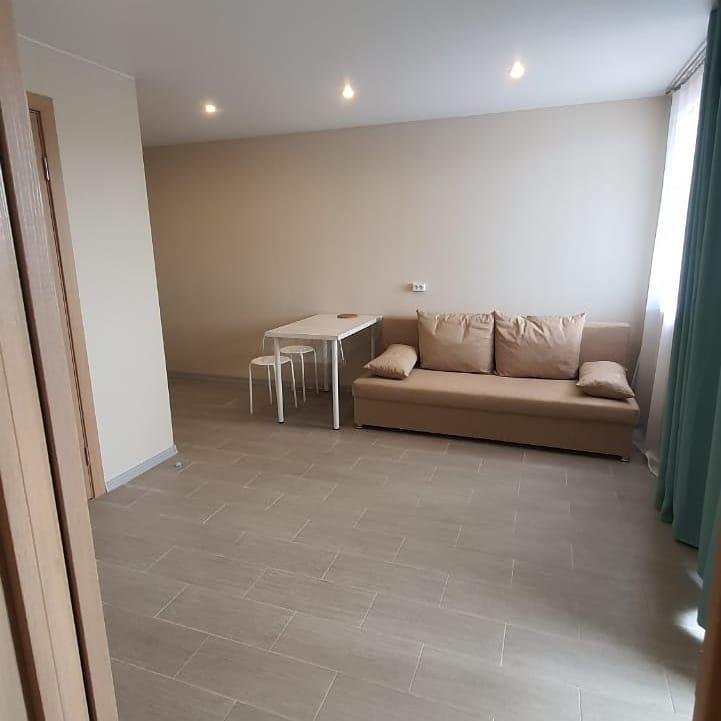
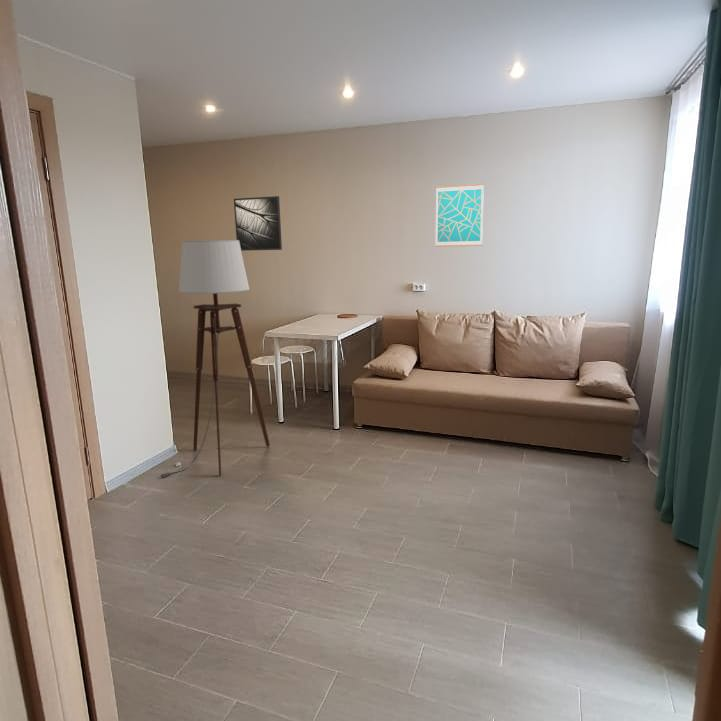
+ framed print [233,195,283,252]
+ wall art [435,183,485,248]
+ floor lamp [157,239,271,479]
